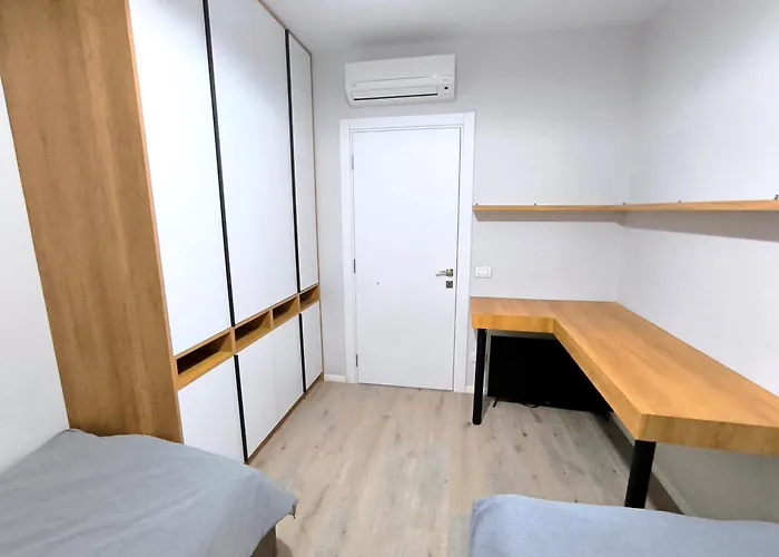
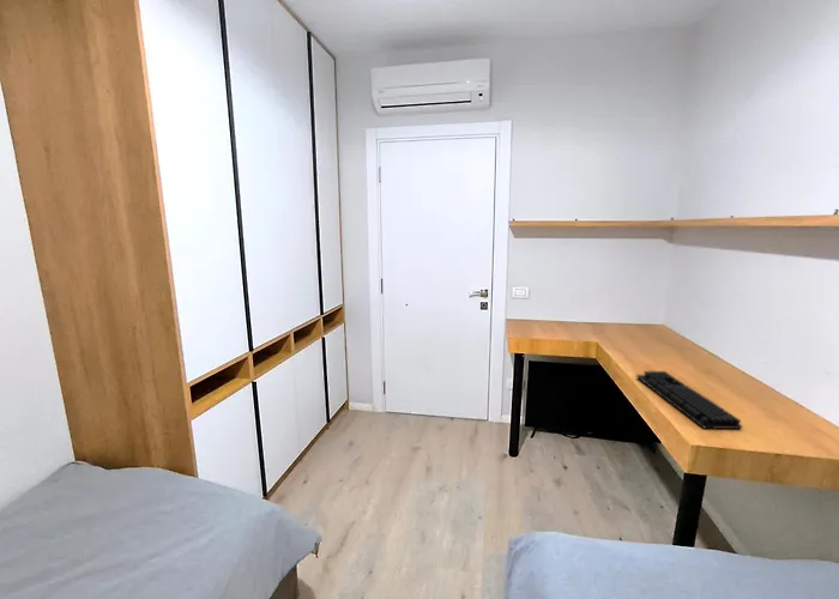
+ keyboard [635,370,744,430]
